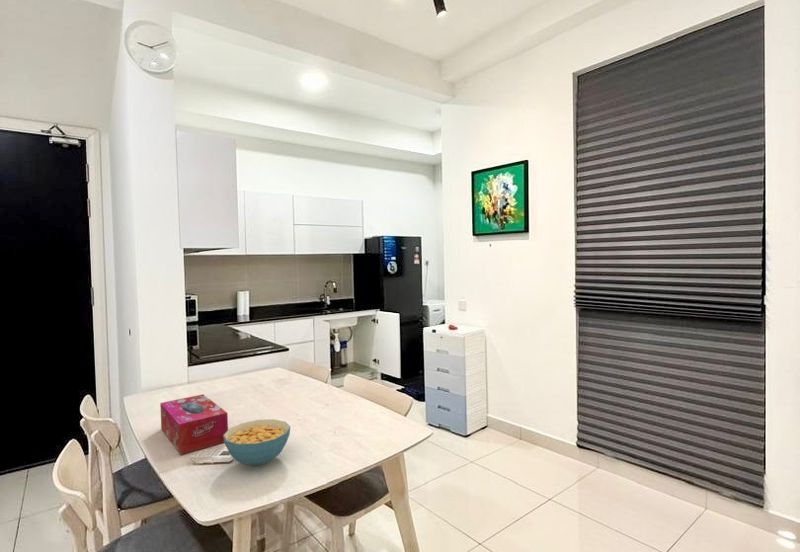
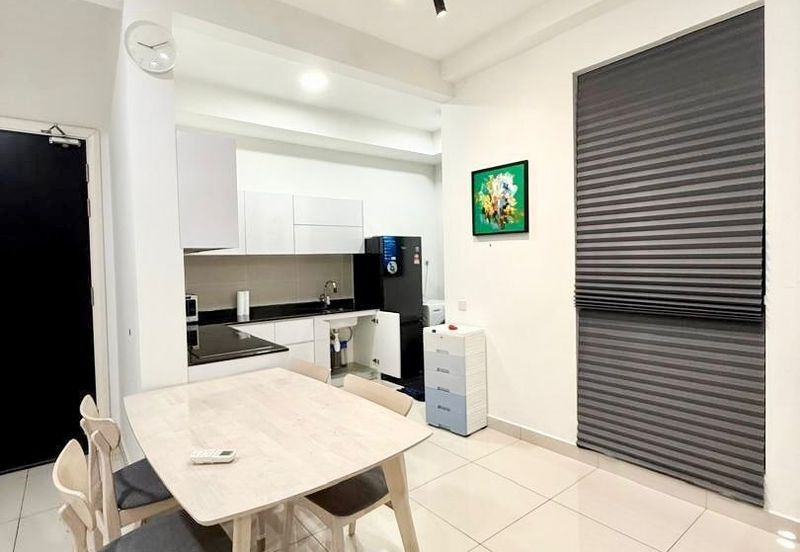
- tissue box [159,393,229,455]
- cereal bowl [223,418,291,467]
